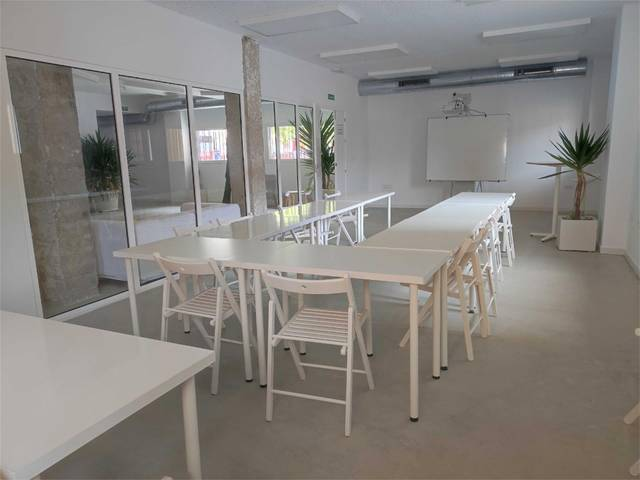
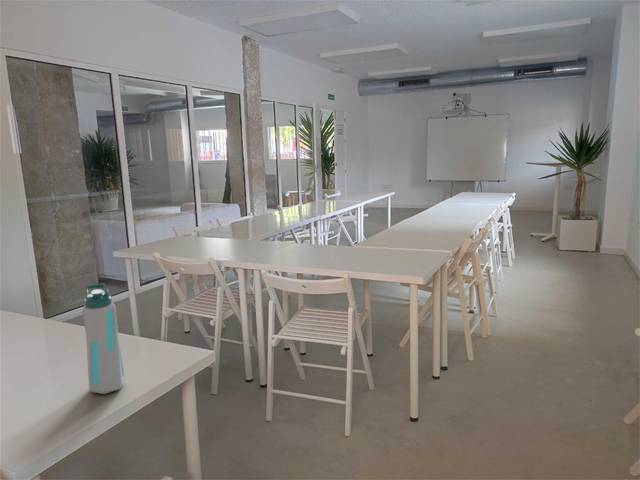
+ water bottle [81,282,126,395]
